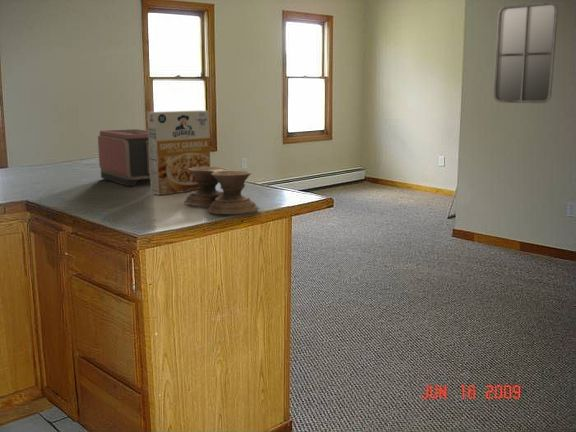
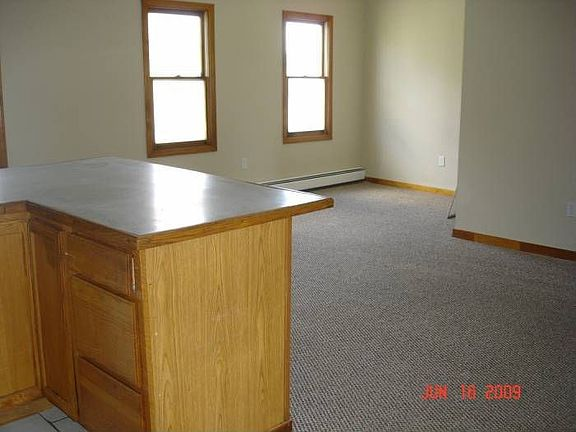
- toaster [97,128,150,187]
- bowl [183,166,260,215]
- cereal box [147,109,211,196]
- home mirror [492,1,559,104]
